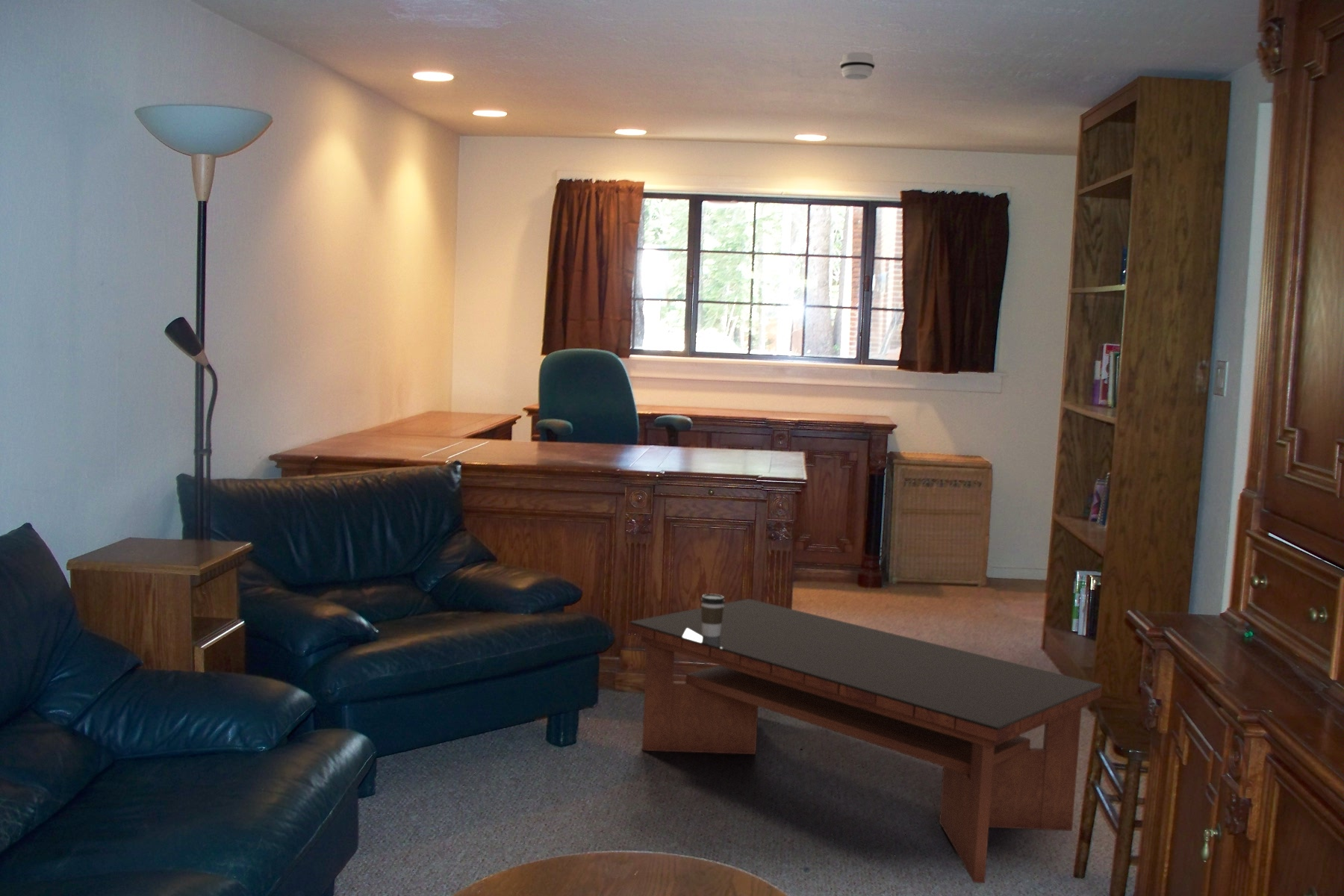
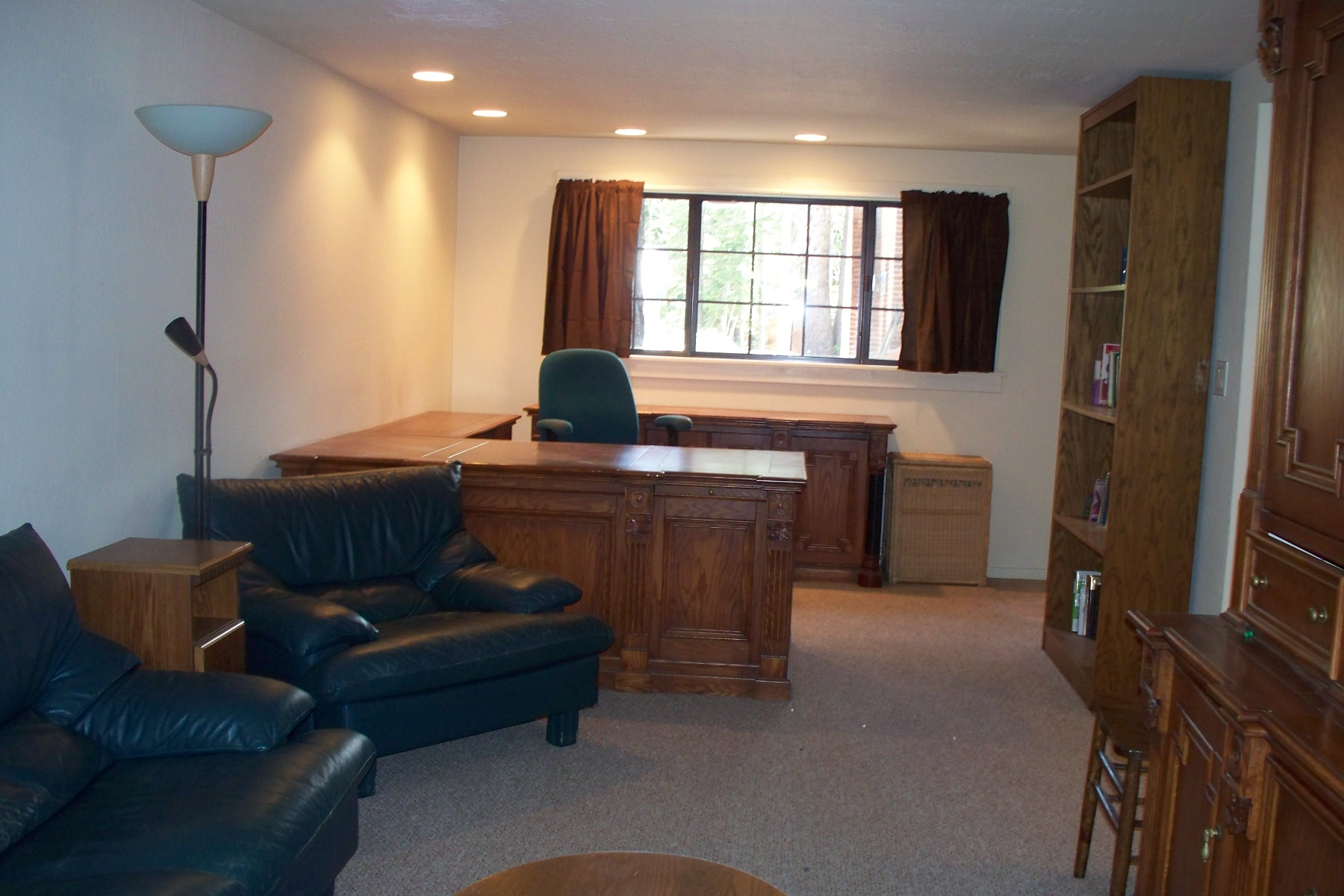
- coffee cup [700,594,725,637]
- coffee table [629,598,1103,884]
- smoke detector [839,52,876,81]
